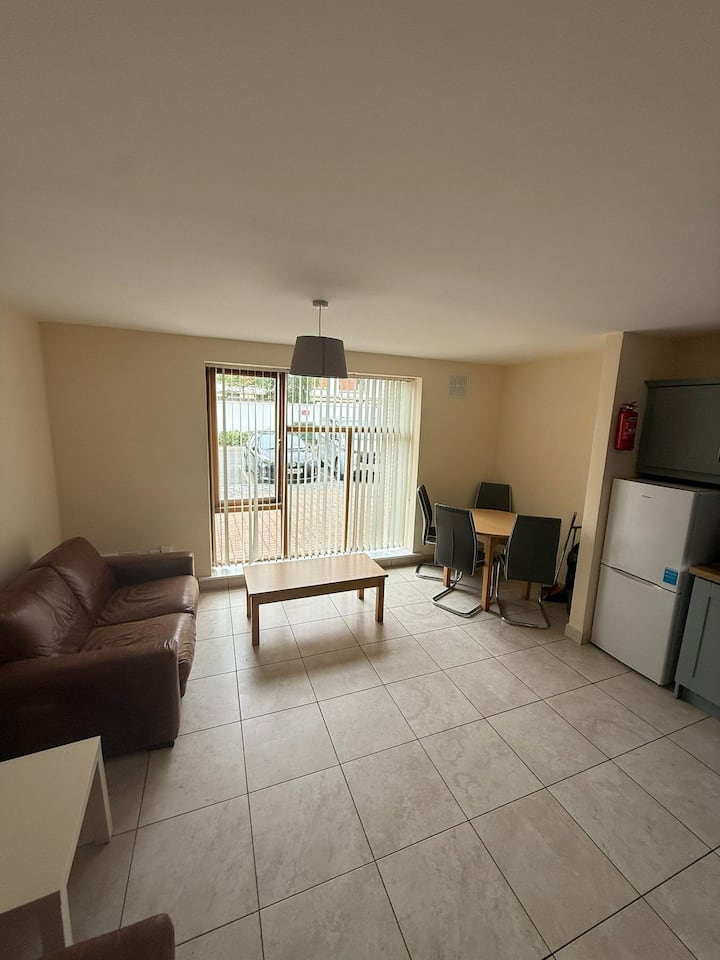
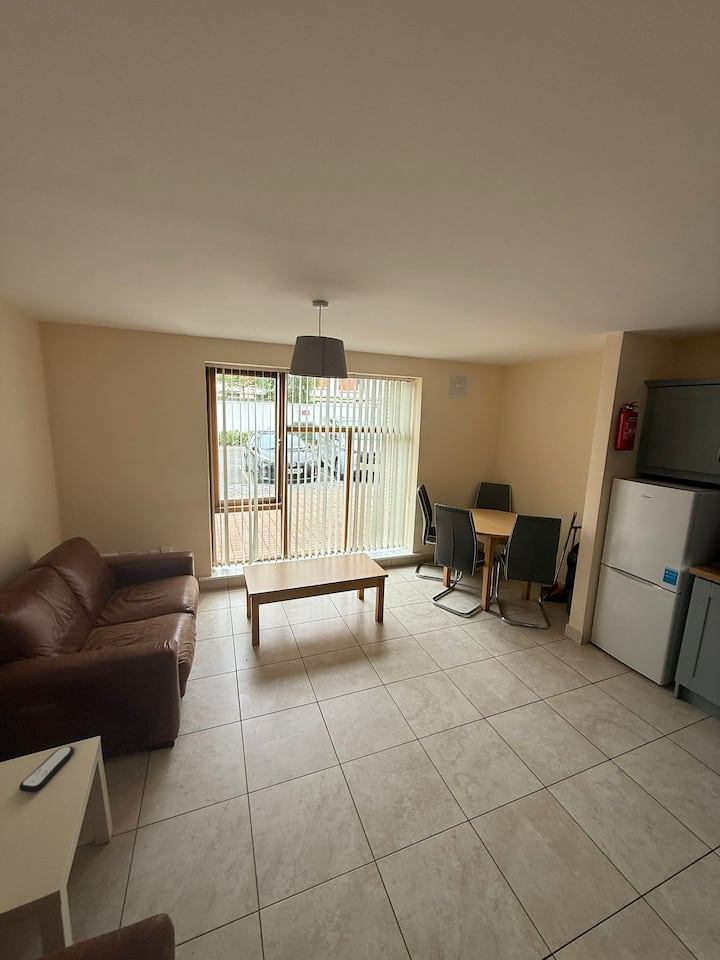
+ remote control [18,745,75,793]
